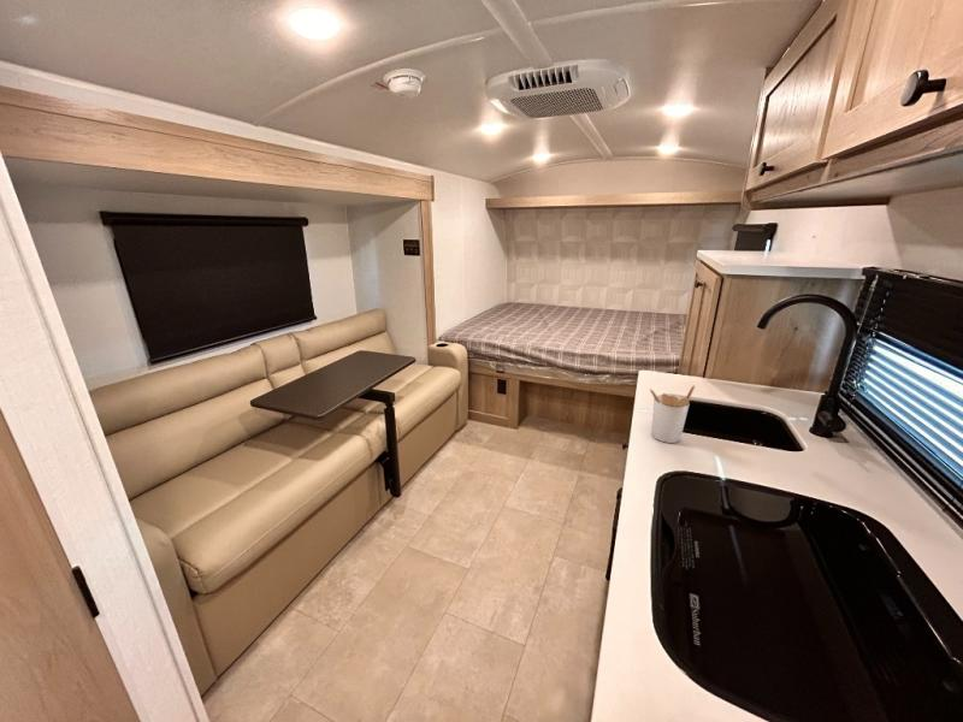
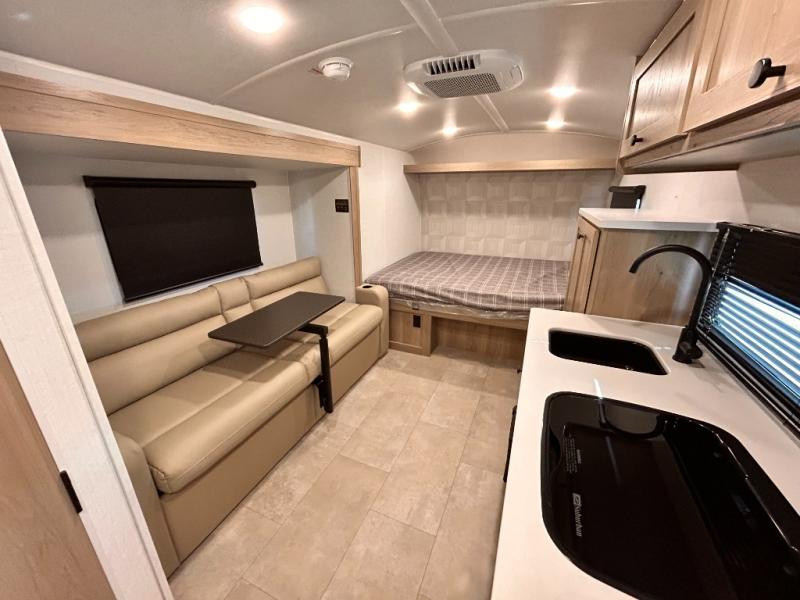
- utensil holder [648,384,697,444]
